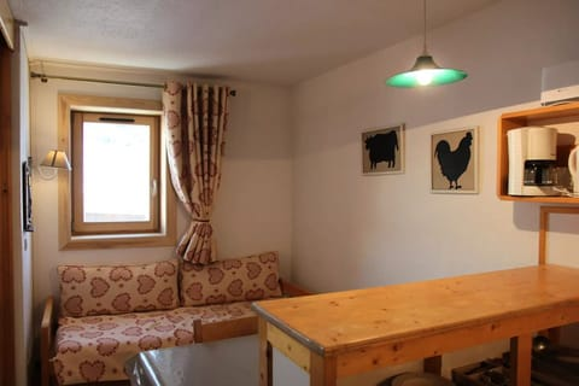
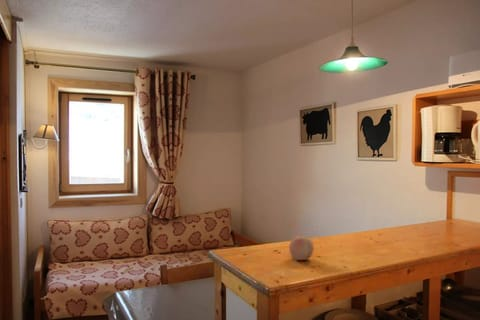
+ apple [288,235,315,261]
